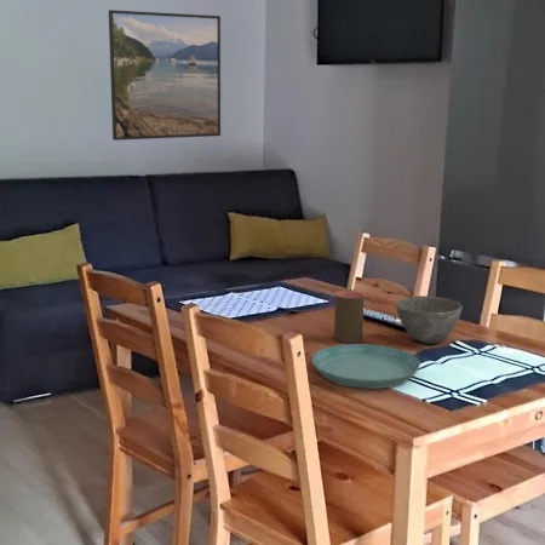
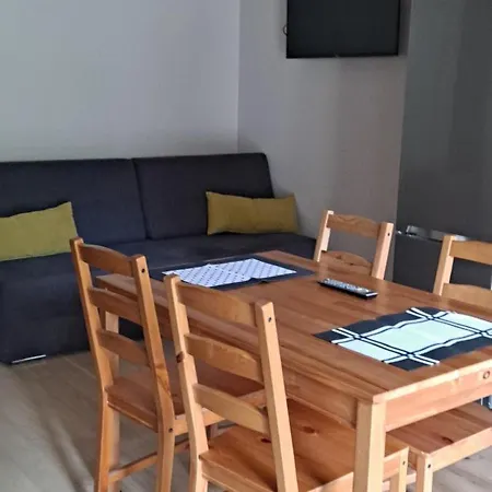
- bowl [395,294,464,345]
- saucer [311,343,421,390]
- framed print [108,8,222,142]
- cup [333,289,366,344]
